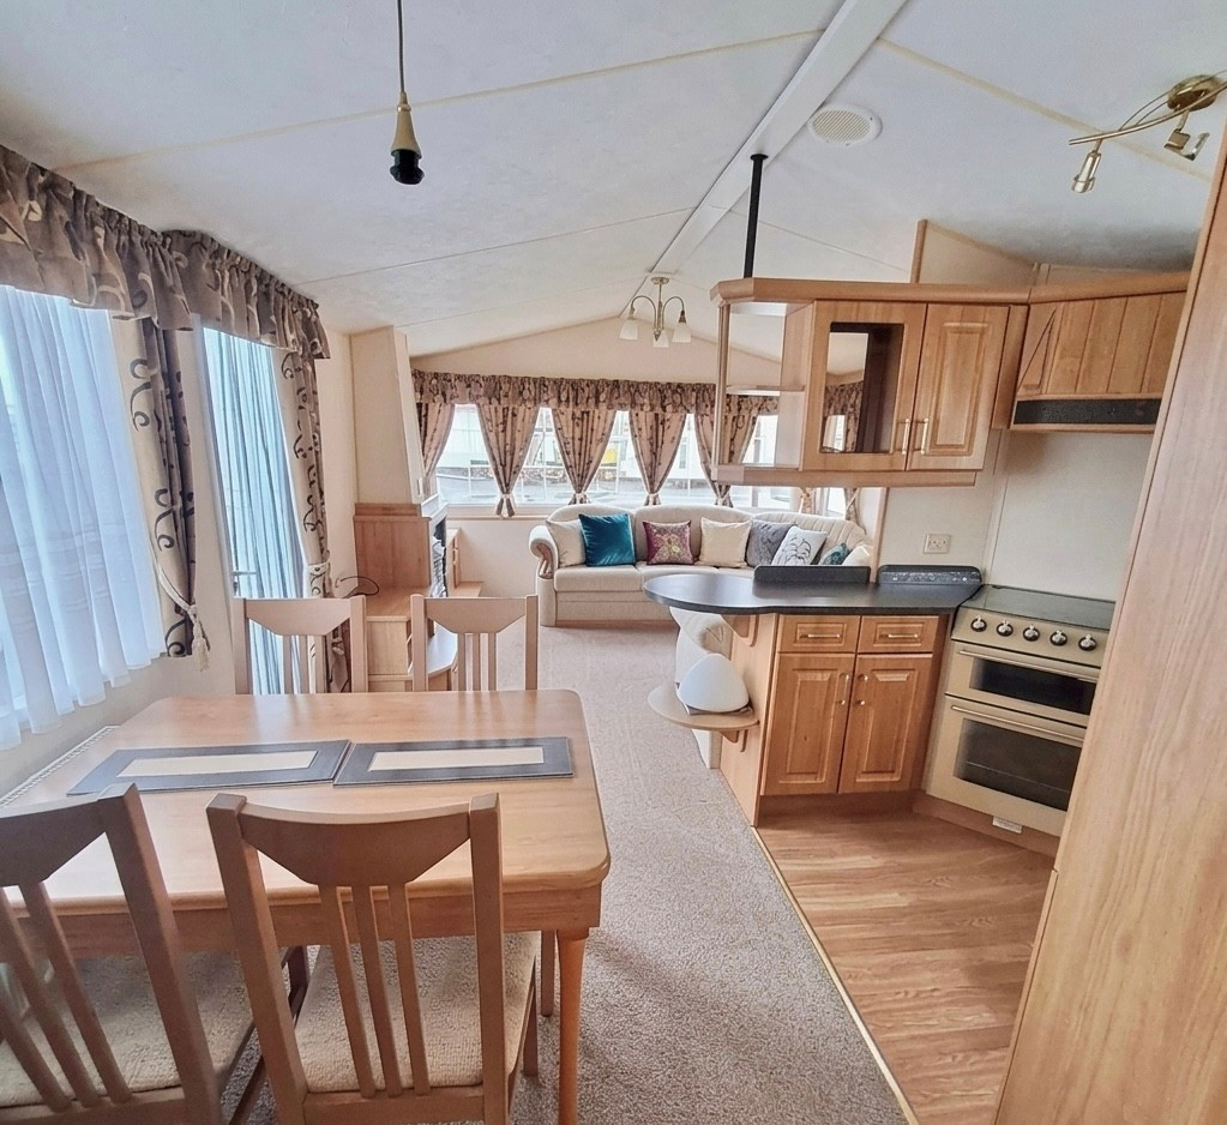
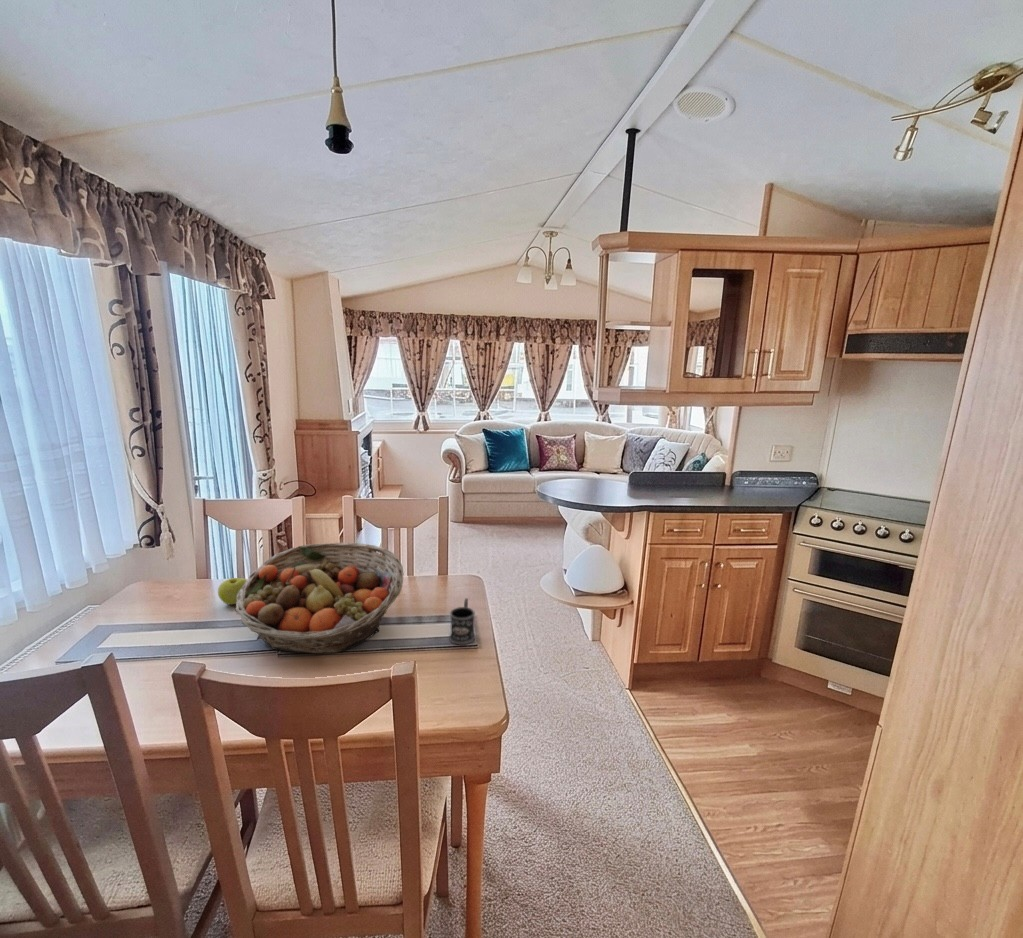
+ apple [217,577,247,605]
+ fruit basket [234,541,404,655]
+ mug [448,597,476,645]
